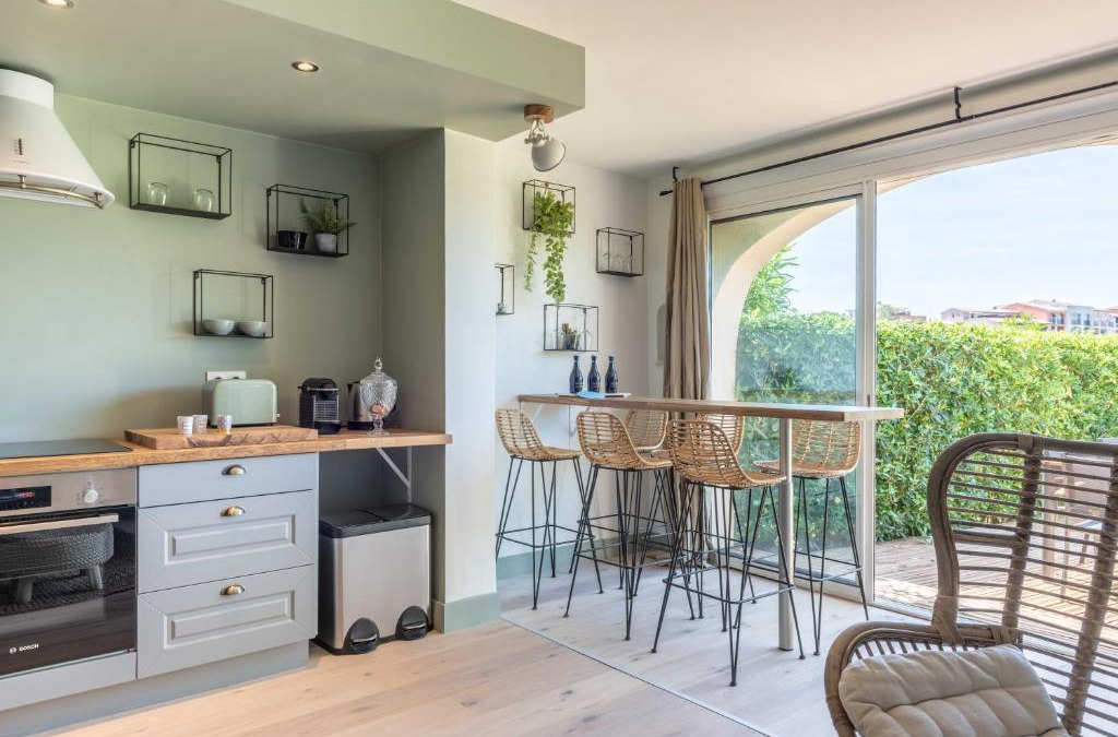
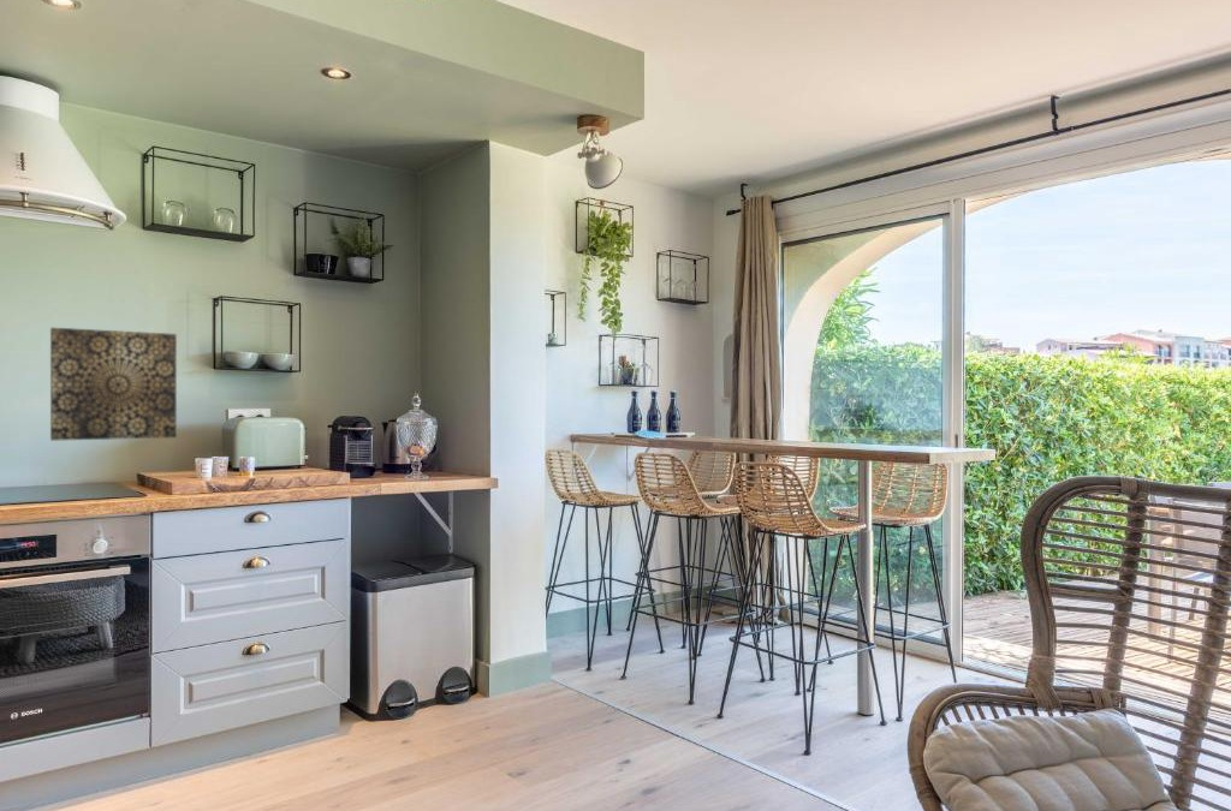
+ wall art [49,327,178,442]
